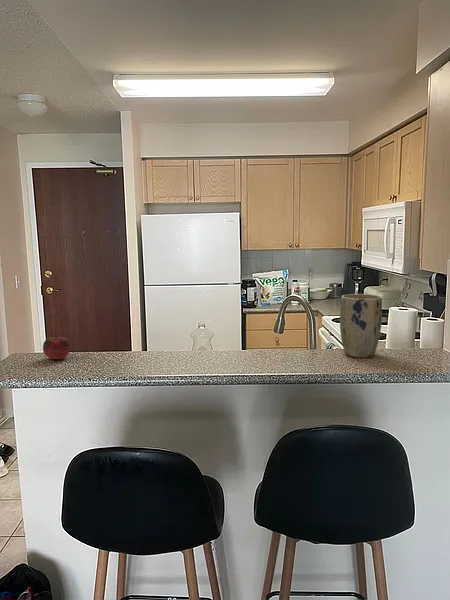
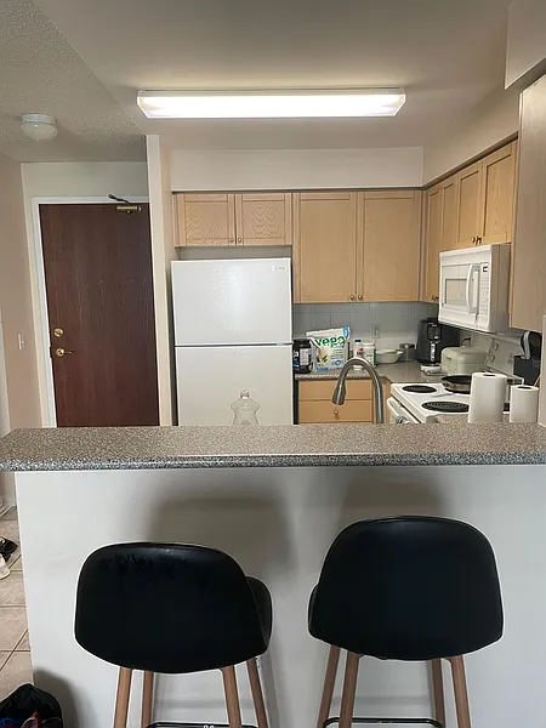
- plant pot [339,293,383,359]
- fruit [42,334,72,360]
